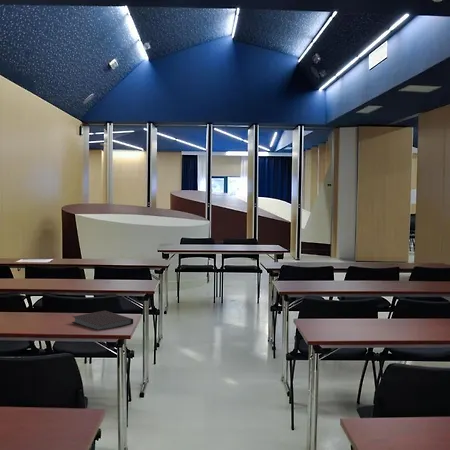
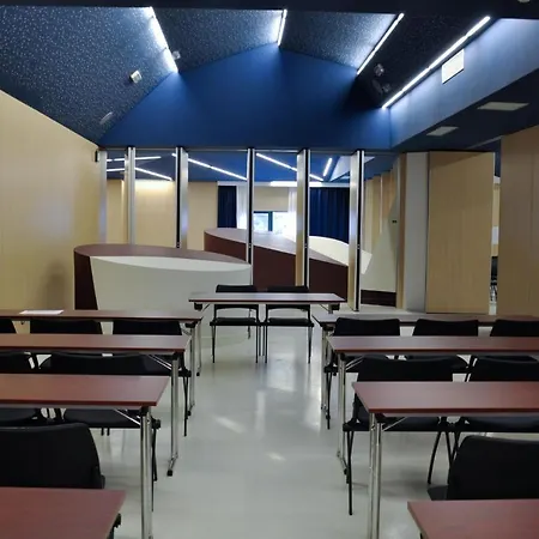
- notebook [71,310,134,330]
